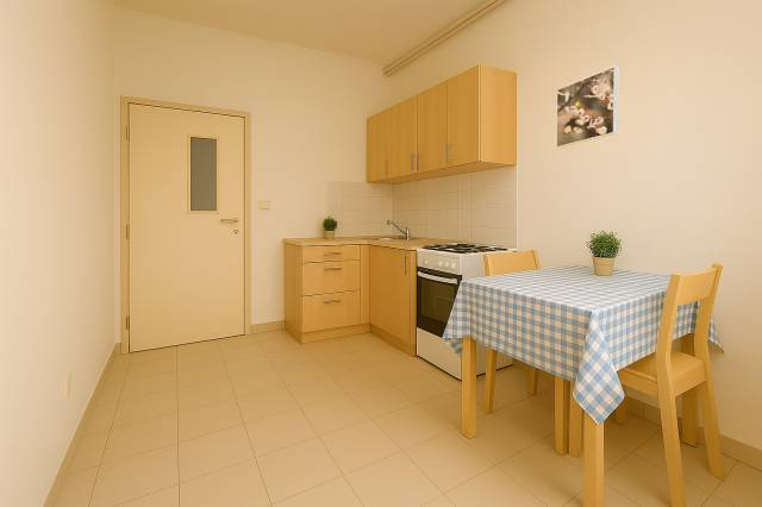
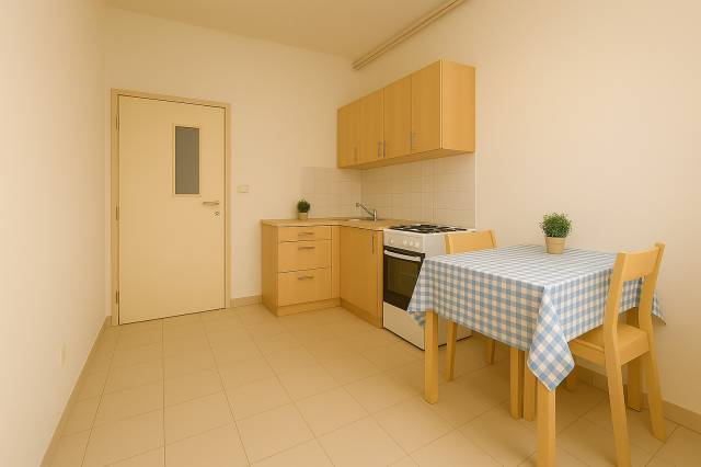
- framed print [555,65,619,150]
